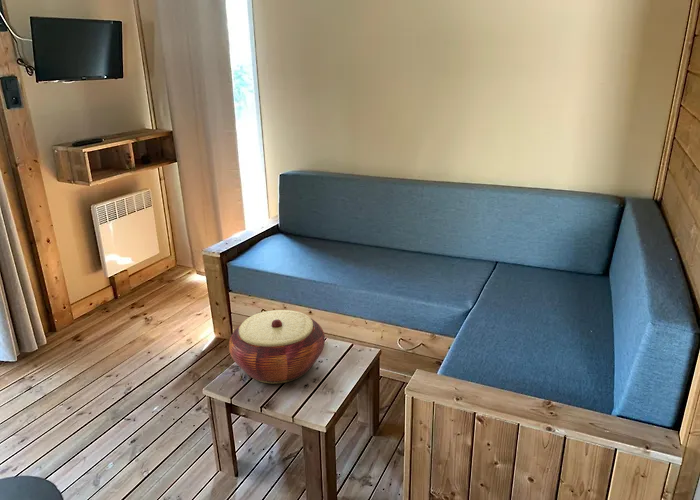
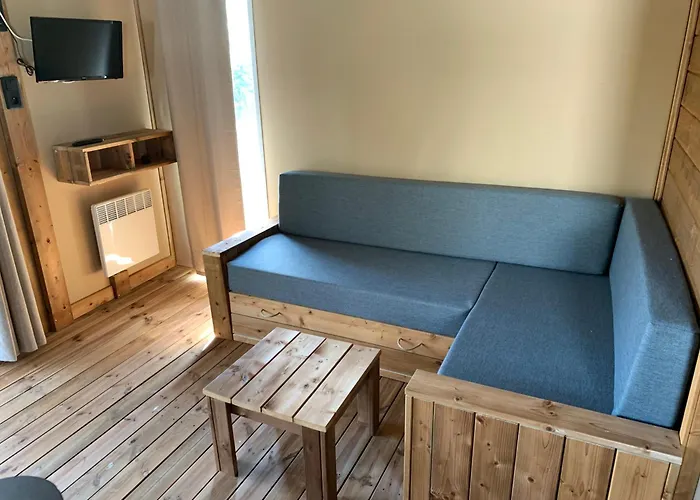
- woven basket [228,309,326,384]
